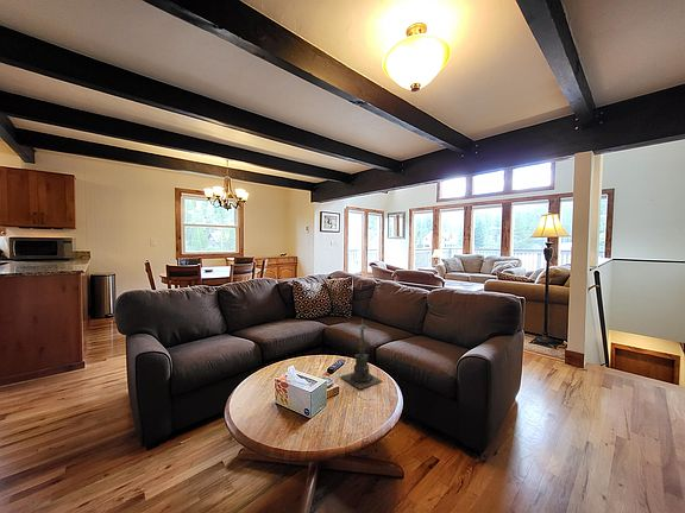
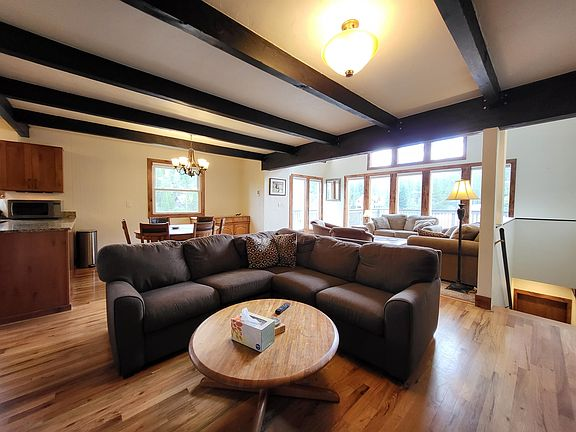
- candle holder [339,319,383,390]
